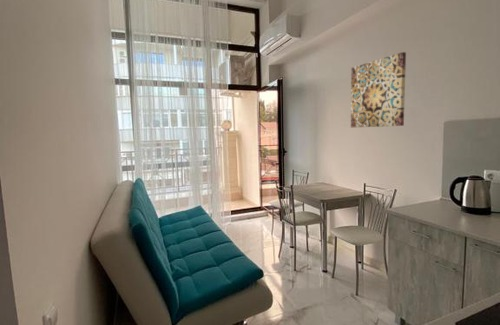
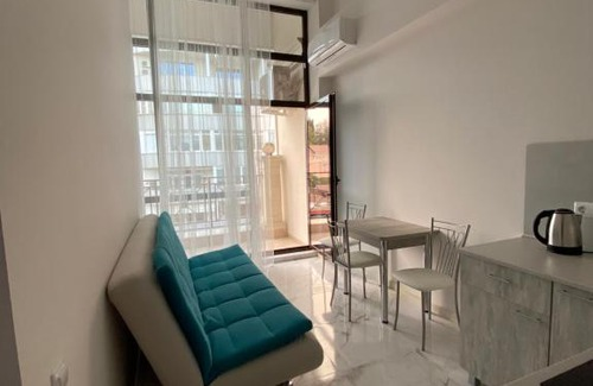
- wall art [350,51,407,128]
